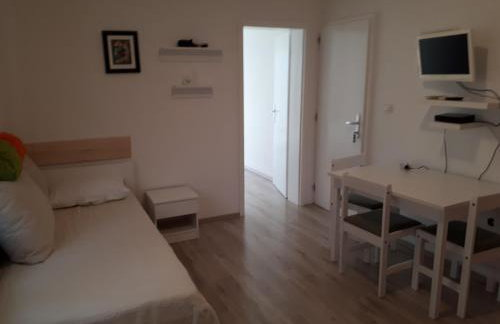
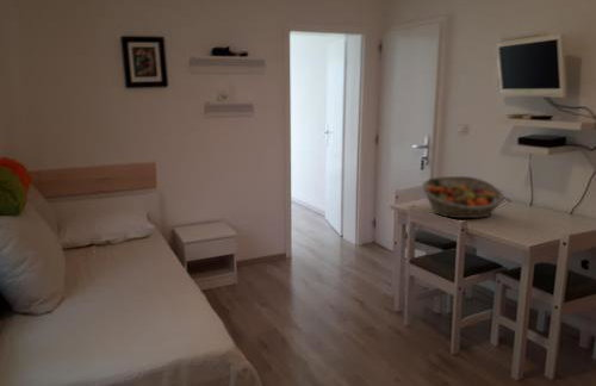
+ fruit basket [422,175,505,219]
